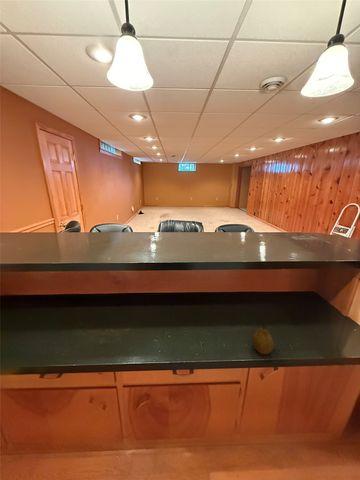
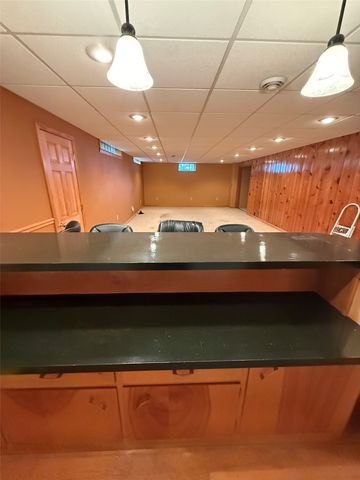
- fruit [251,322,274,355]
